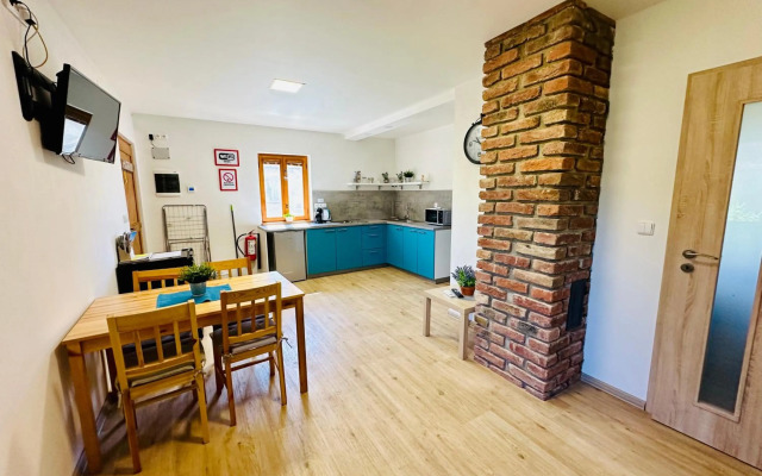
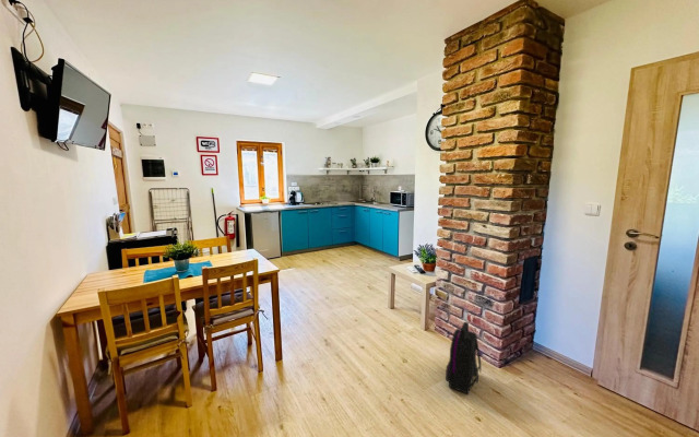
+ backpack [445,320,482,395]
